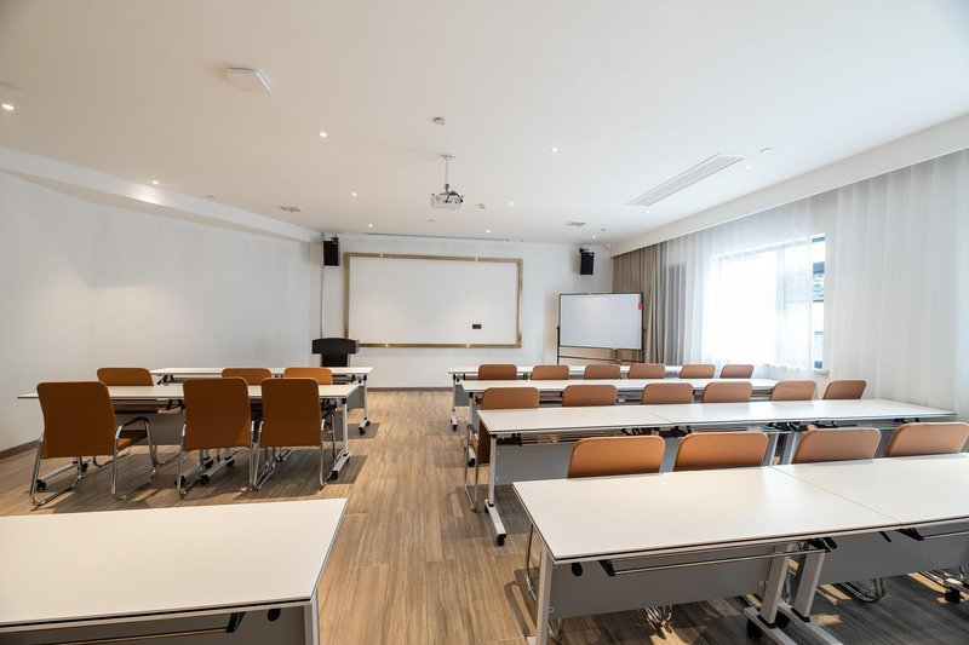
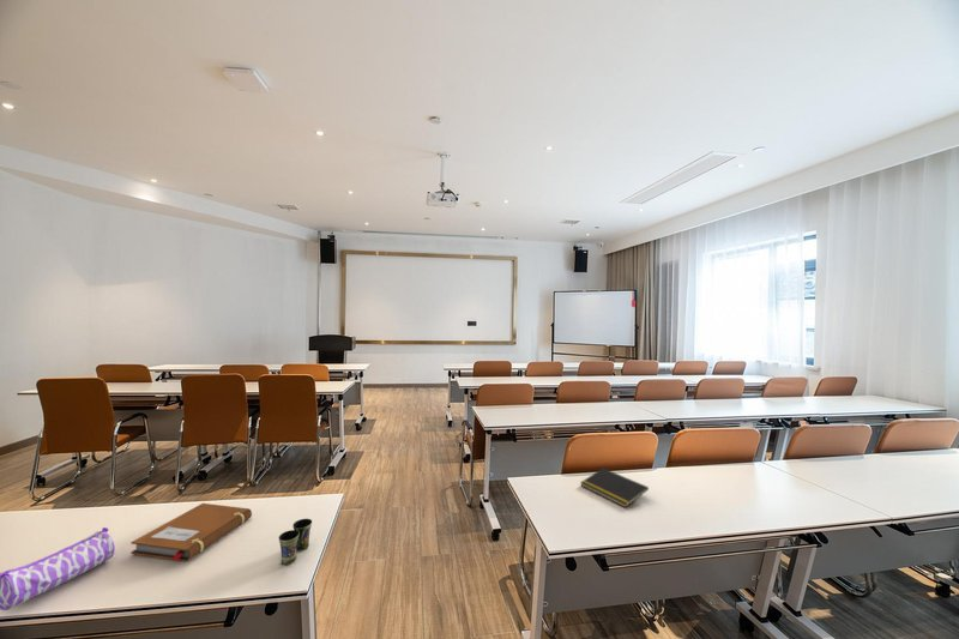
+ cup [278,518,313,566]
+ pencil case [0,526,116,611]
+ notebook [129,502,253,562]
+ notepad [579,468,650,508]
